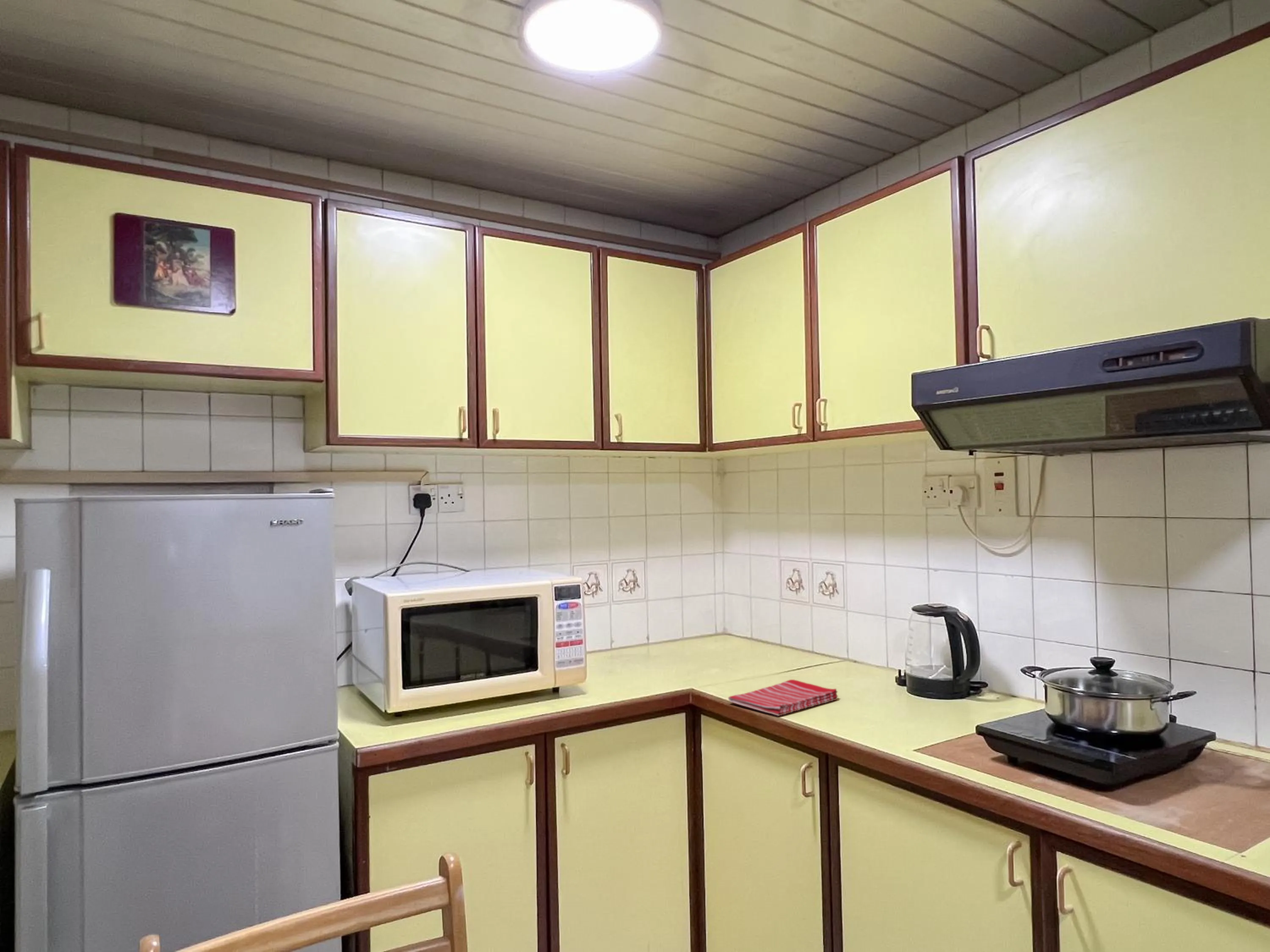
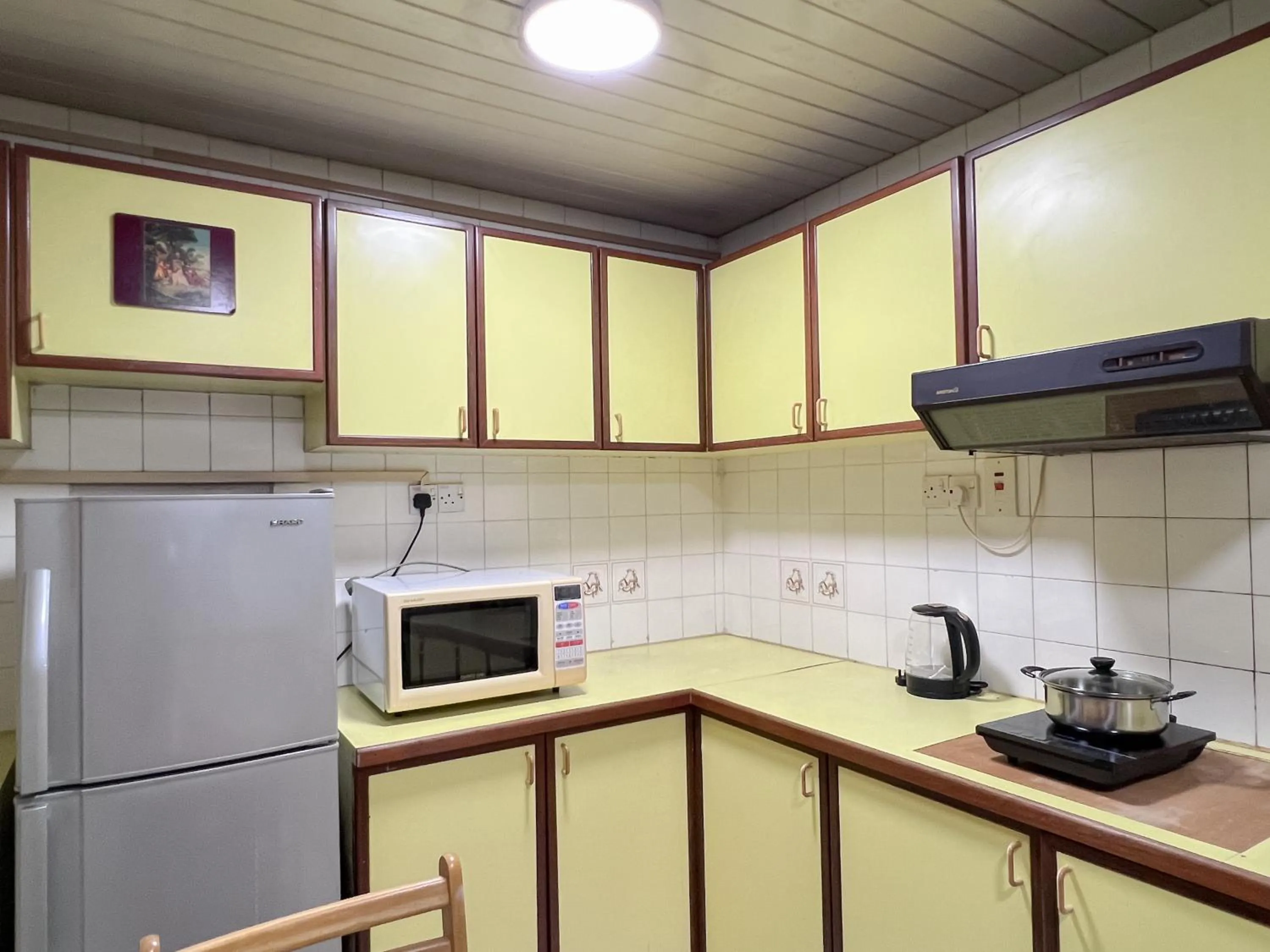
- dish towel [728,679,838,716]
